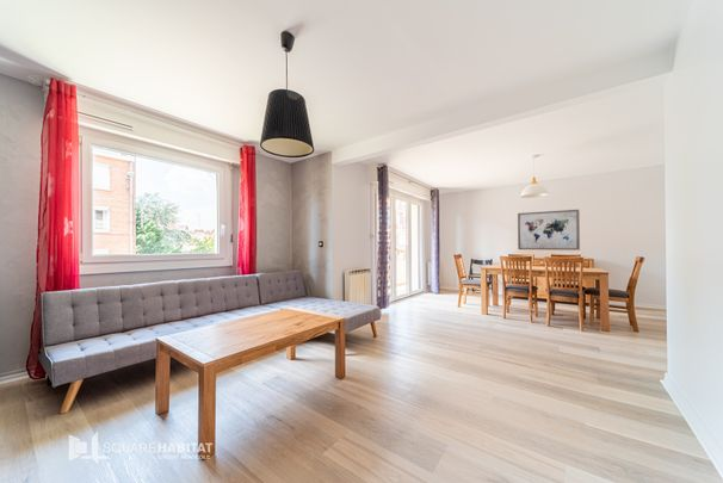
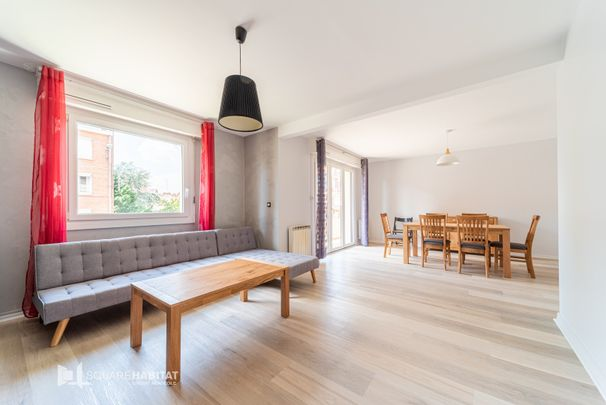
- wall art [517,209,581,252]
